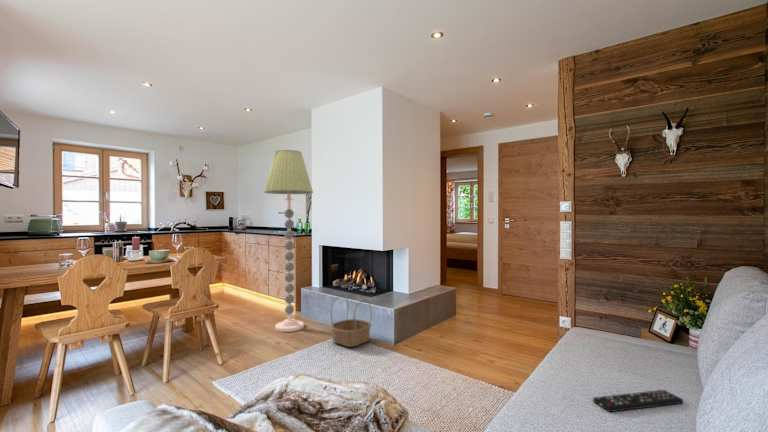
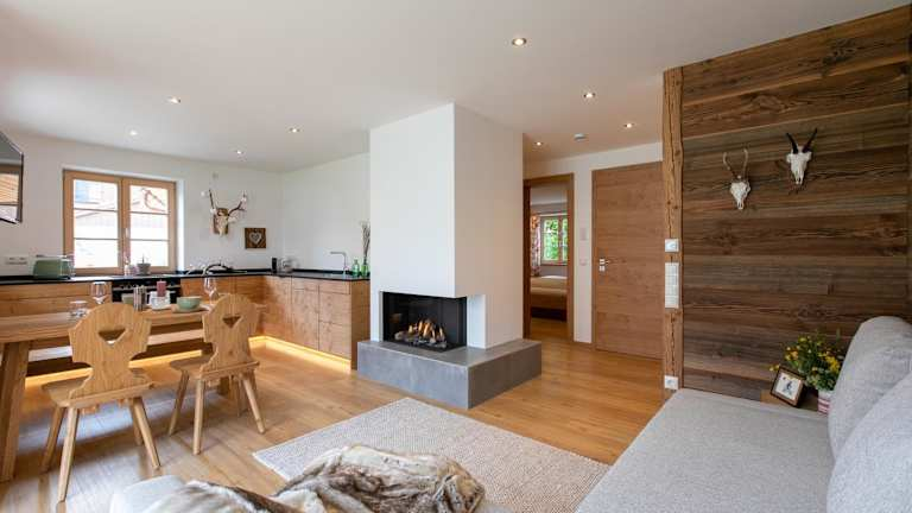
- basket [330,295,373,348]
- floor lamp [263,149,314,333]
- remote control [592,389,684,413]
